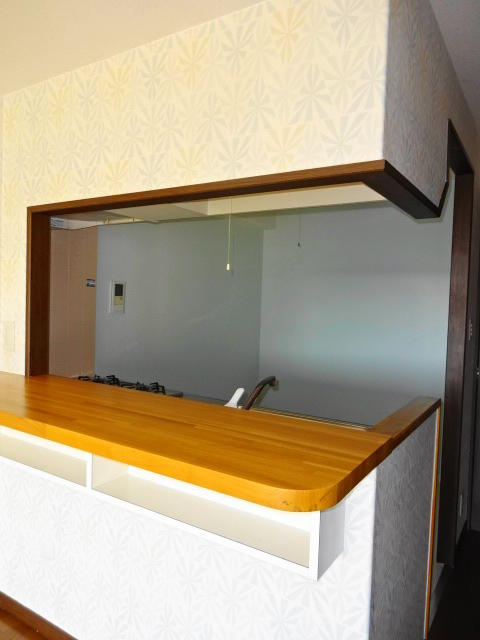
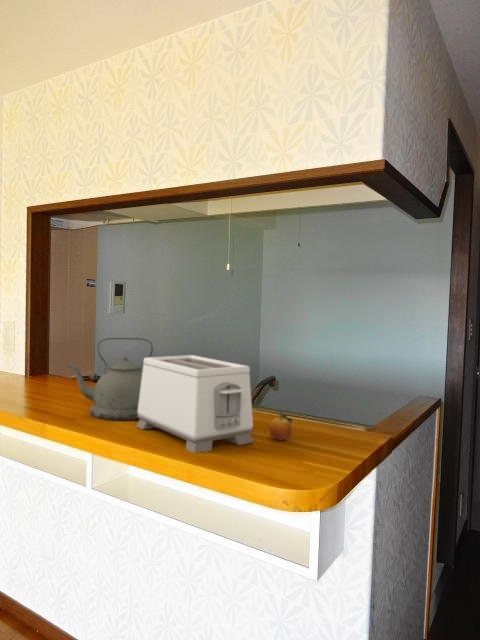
+ kettle [67,337,154,422]
+ fruit [268,410,294,441]
+ toaster [135,354,255,454]
